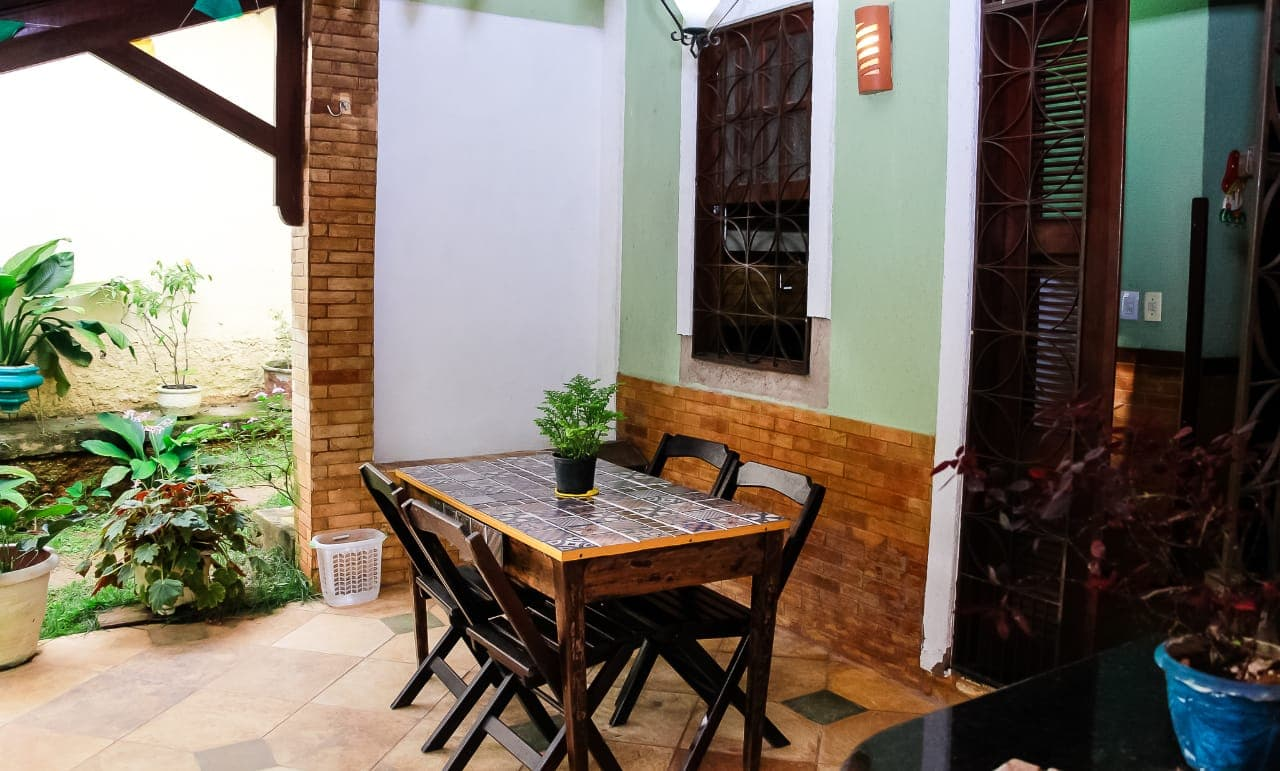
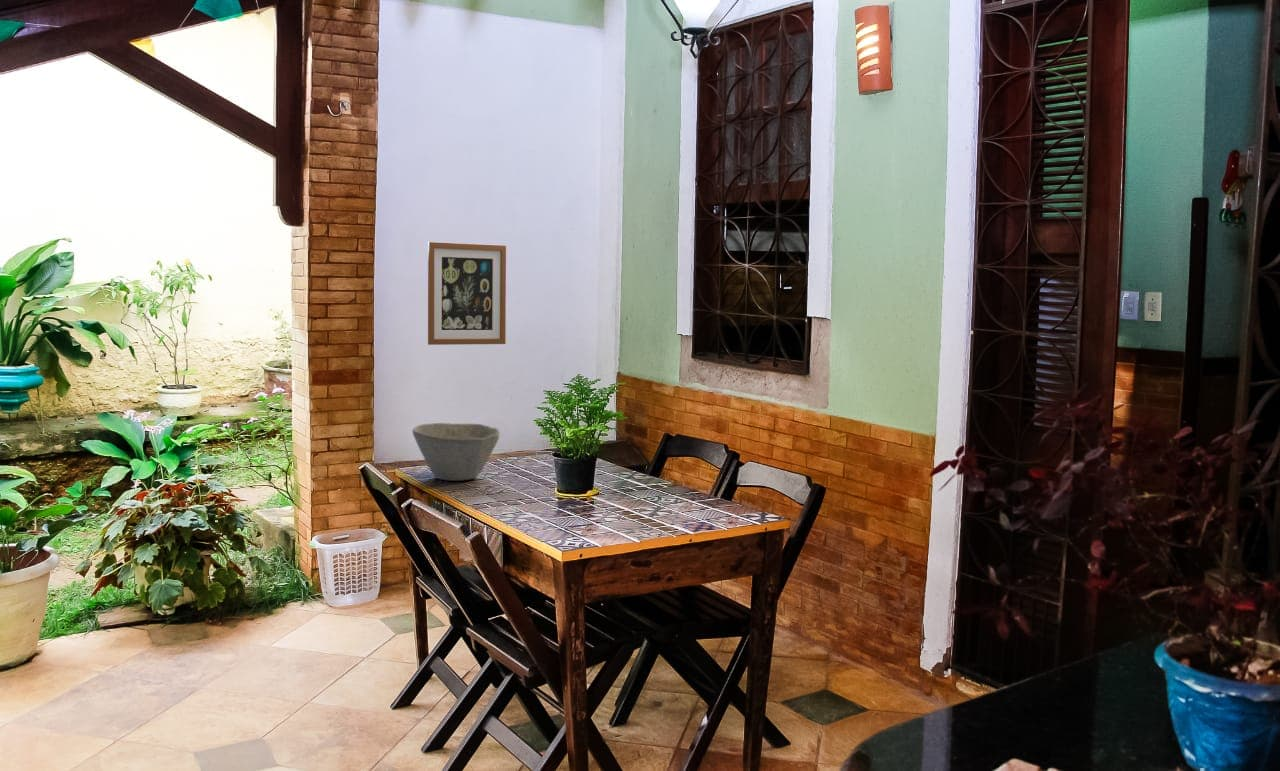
+ bowl [411,422,501,482]
+ wall art [427,241,507,346]
